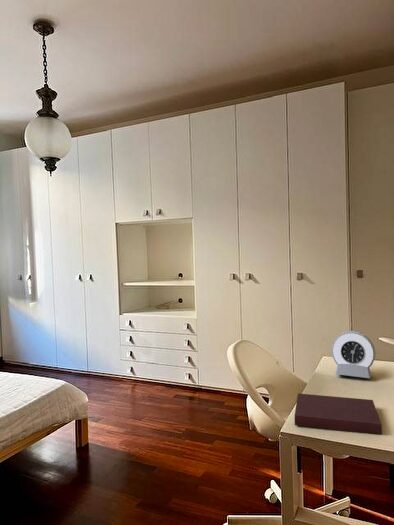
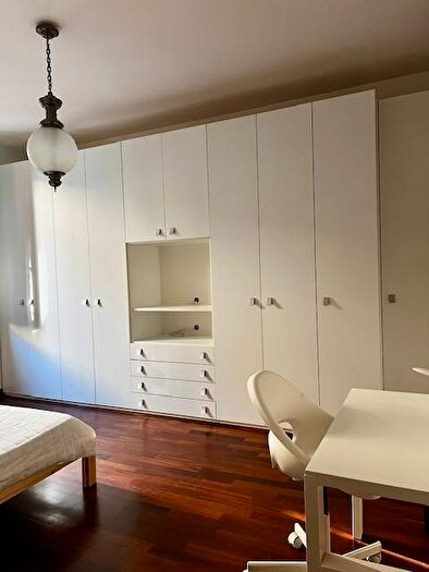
- notebook [294,392,383,436]
- alarm clock [331,330,377,379]
